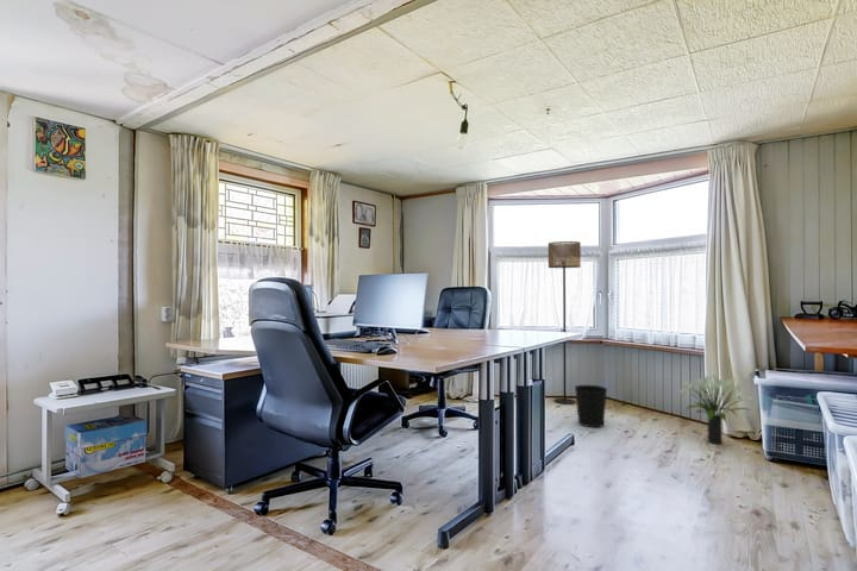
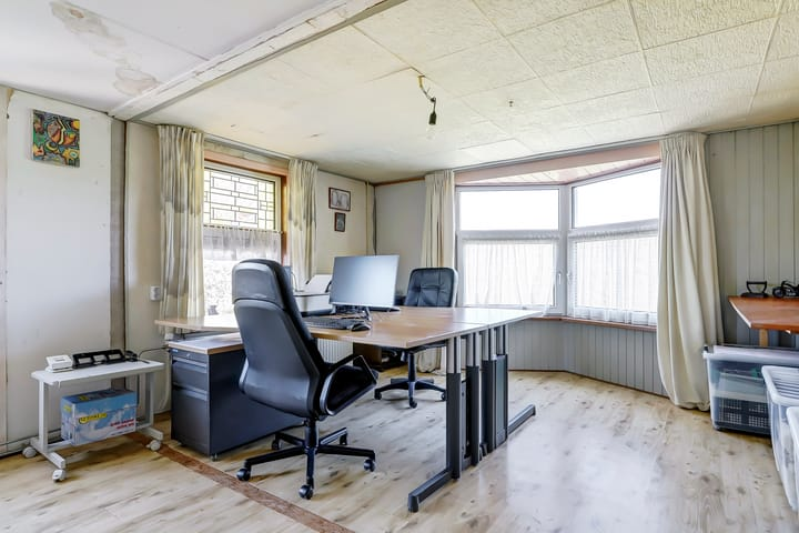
- wastebasket [574,384,608,428]
- floor lamp [548,240,582,406]
- potted plant [680,374,756,445]
